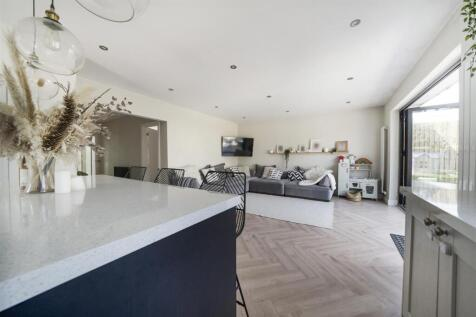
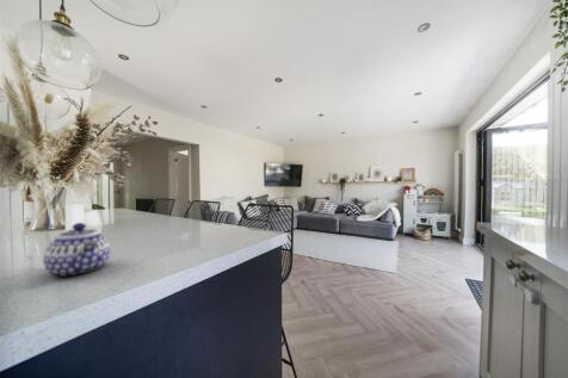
+ teapot [42,222,112,278]
